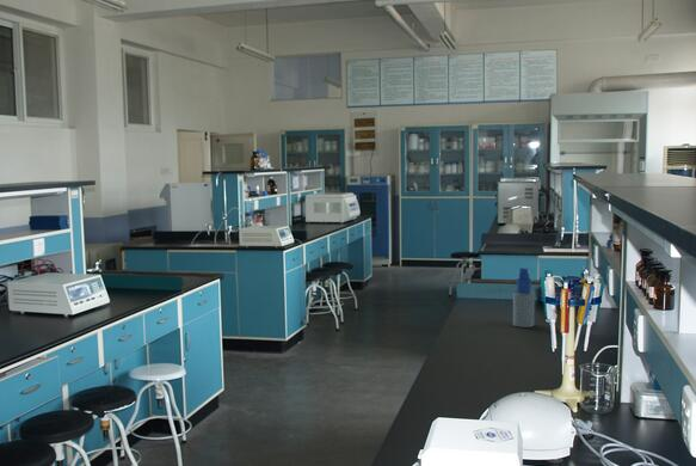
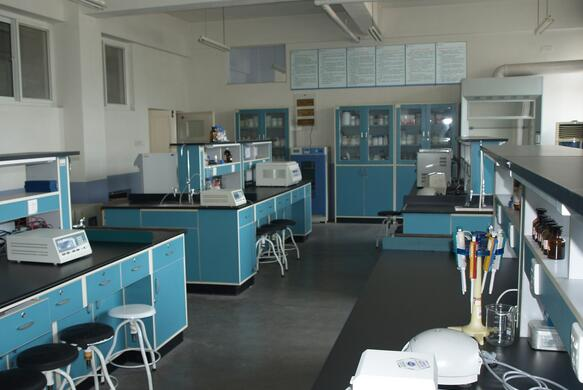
- spray bottle [512,266,536,329]
